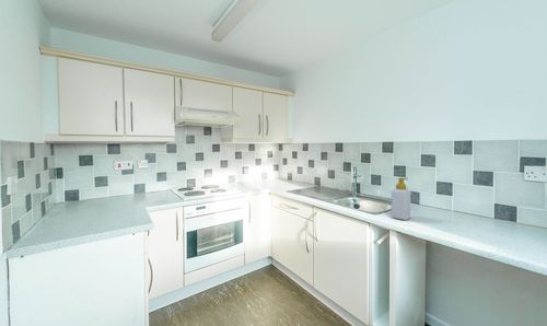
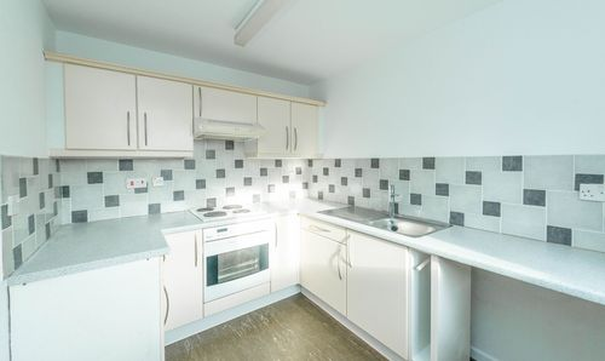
- soap bottle [391,177,411,221]
